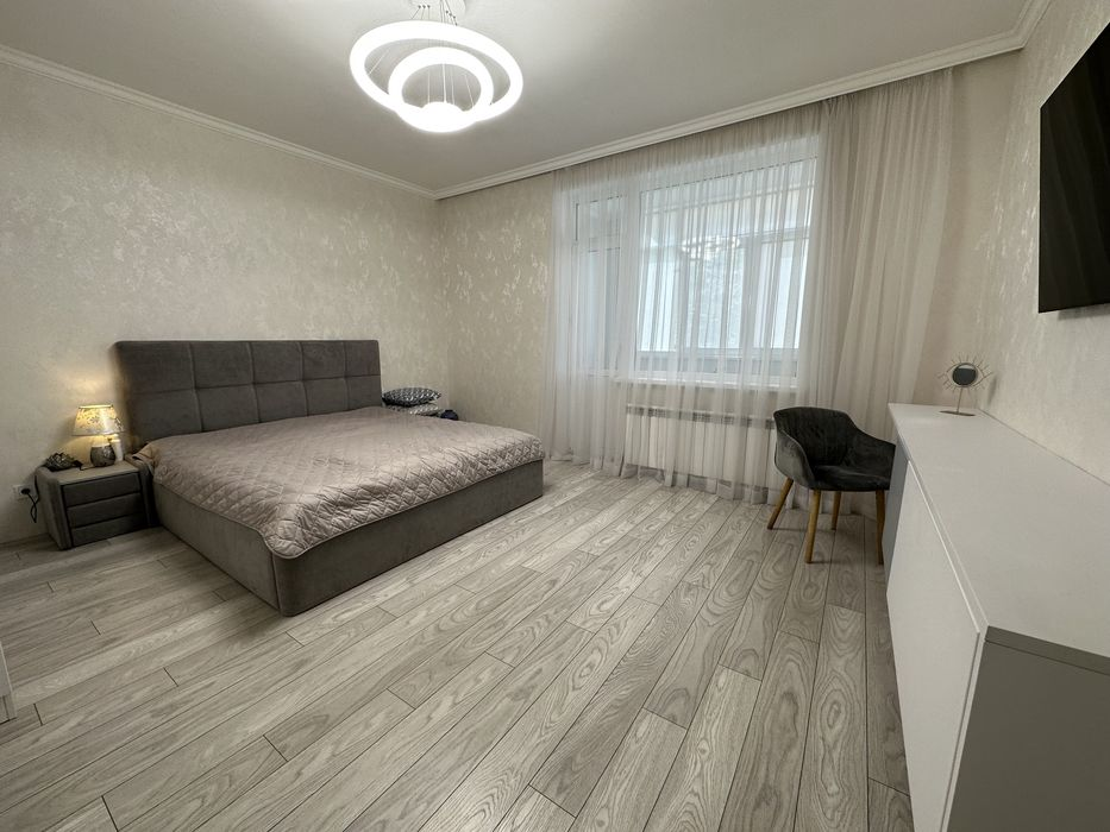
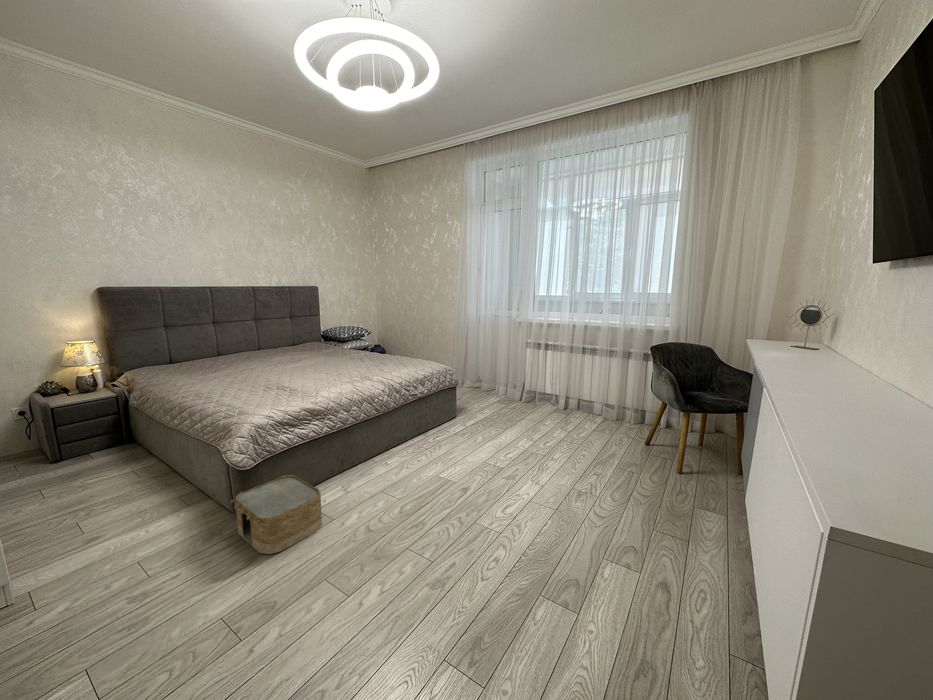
+ woven basket [230,474,323,555]
